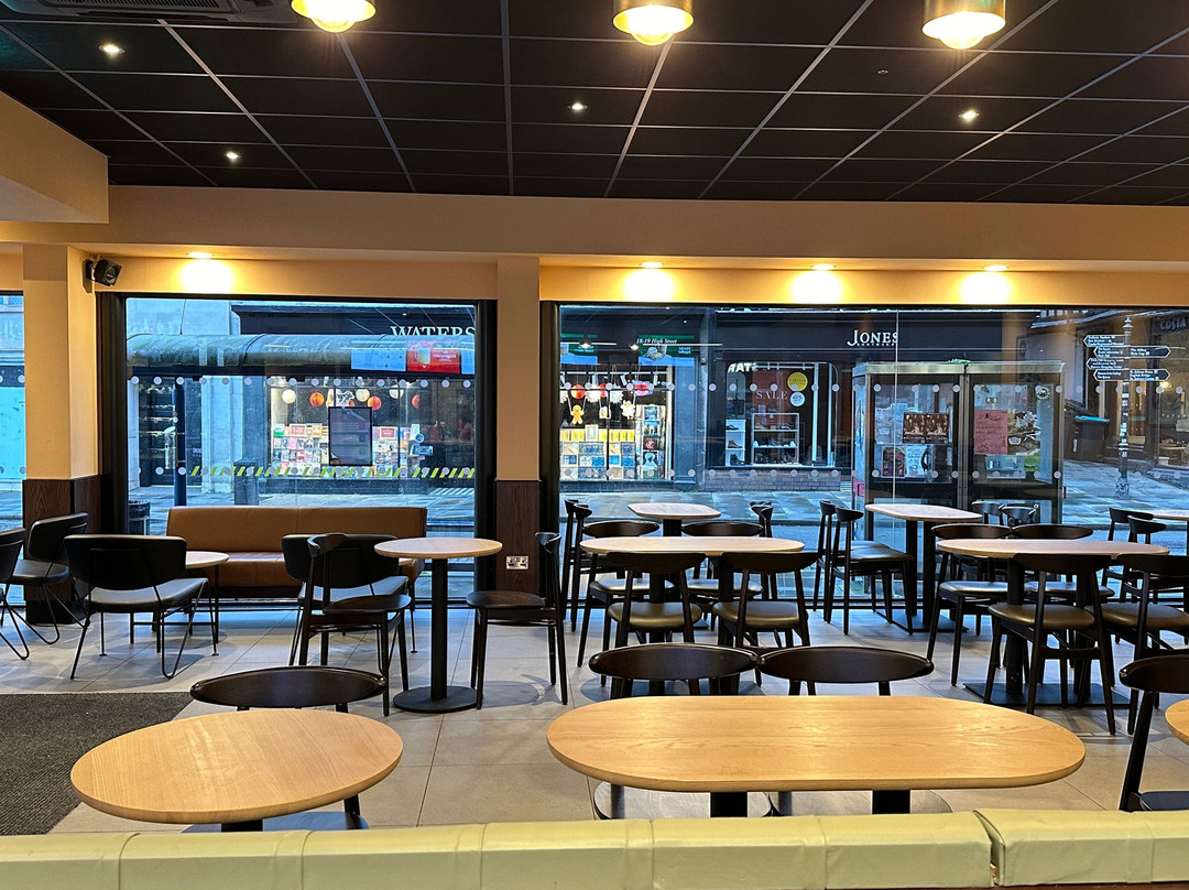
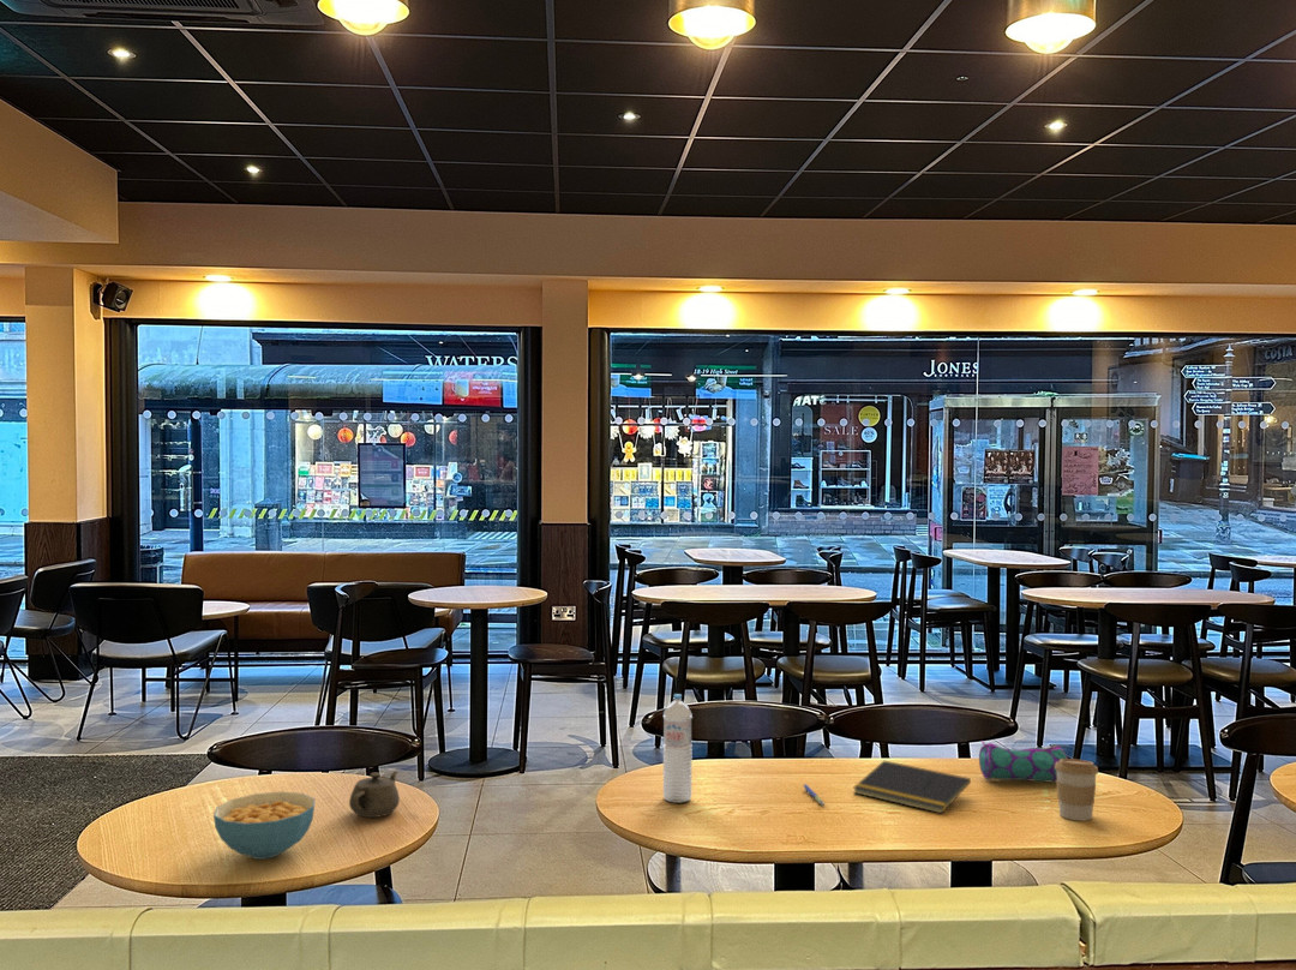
+ notepad [852,760,972,815]
+ cereal bowl [212,790,316,861]
+ coffee cup [1055,758,1099,822]
+ teapot [348,770,401,819]
+ water bottle [662,693,694,804]
+ pencil case [978,740,1069,783]
+ pen [802,783,826,807]
